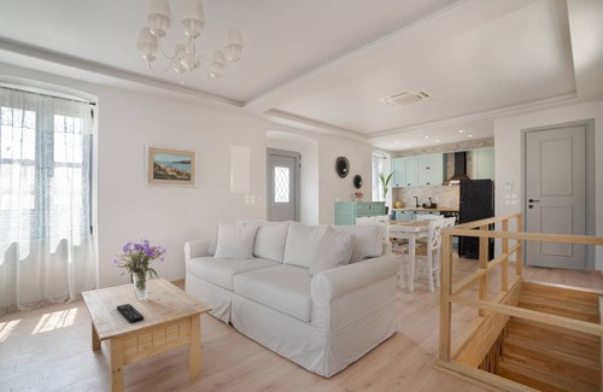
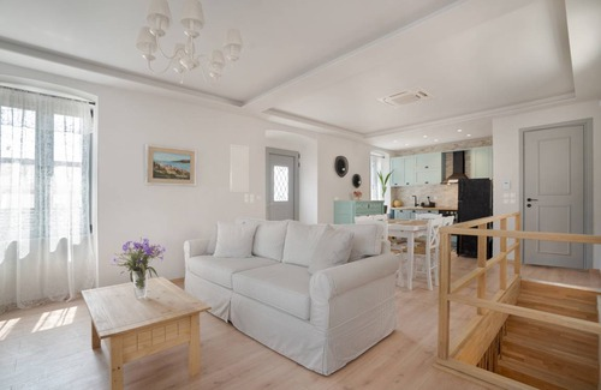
- remote control [116,303,145,324]
